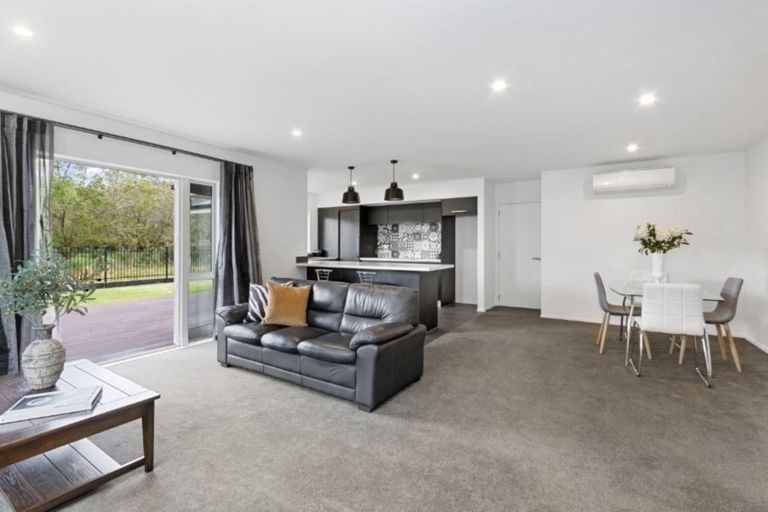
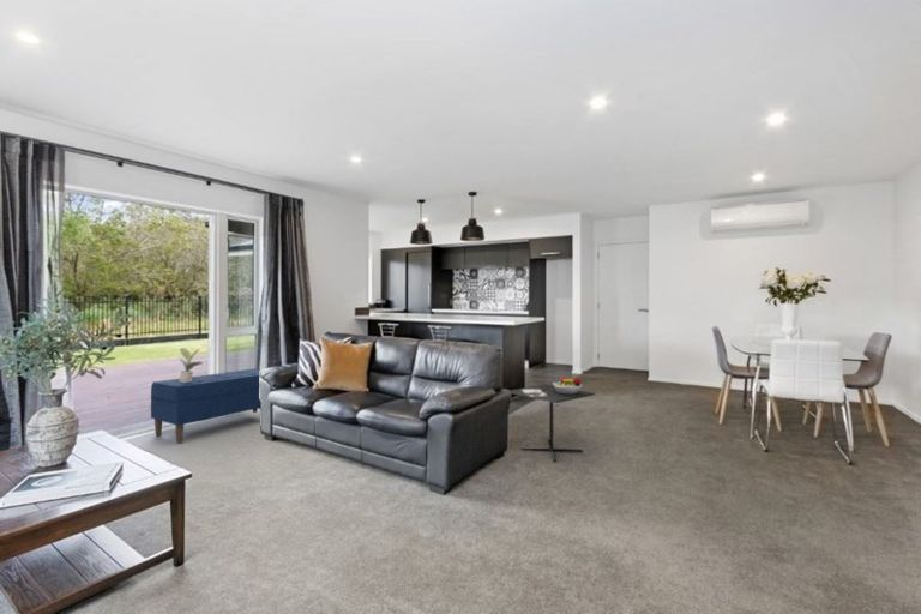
+ kitchen table [508,375,596,463]
+ potted plant [179,347,204,383]
+ bench [150,367,261,444]
